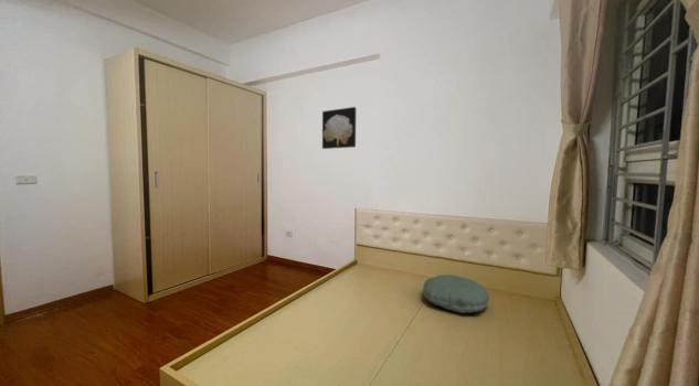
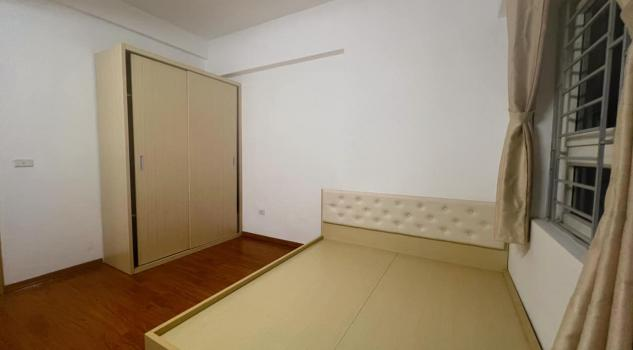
- wall art [321,106,357,150]
- pillow [422,274,490,314]
